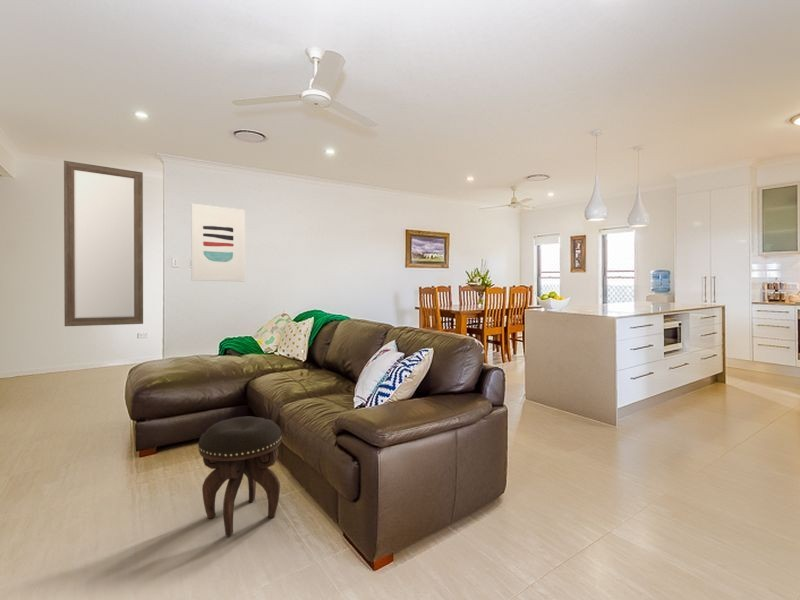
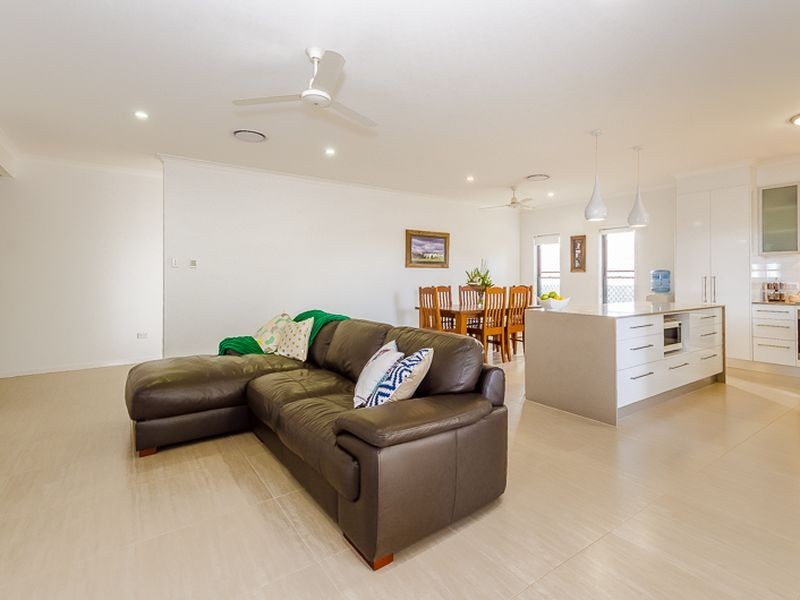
- wall art [190,203,246,283]
- mirror [63,160,144,327]
- footstool [197,415,282,537]
